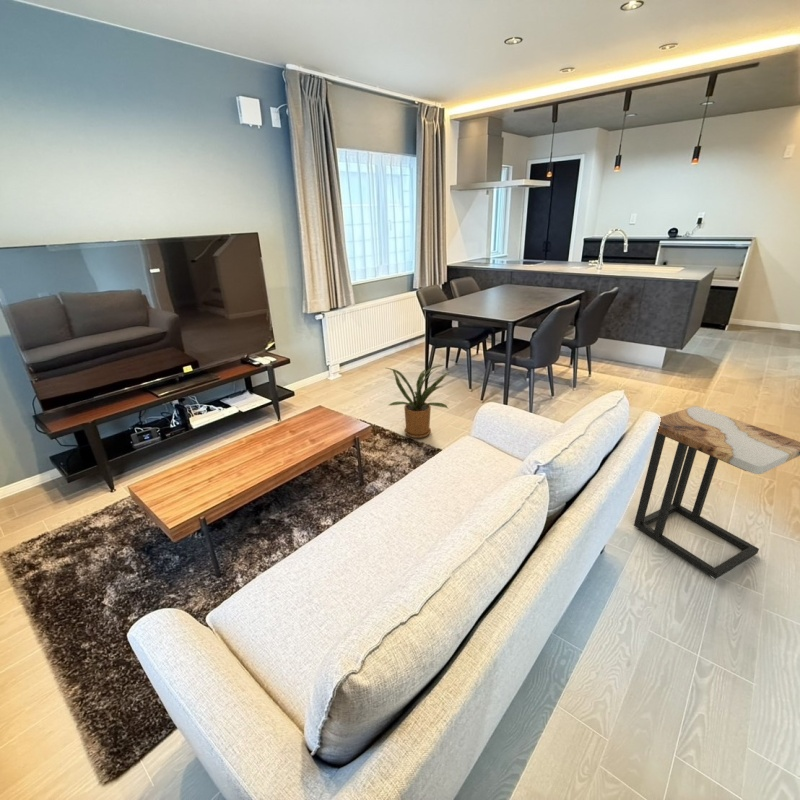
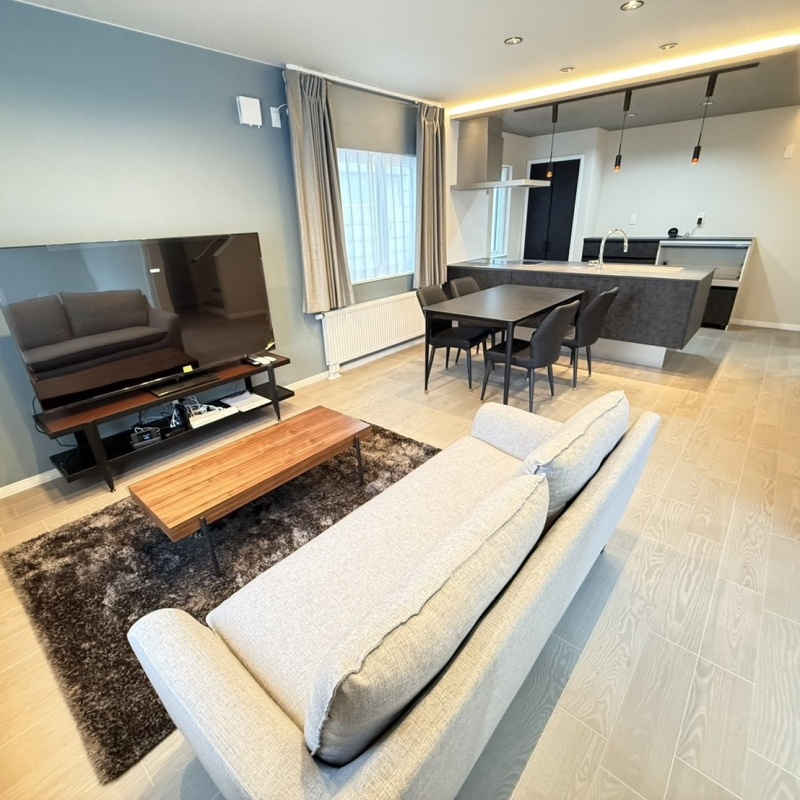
- house plant [386,364,451,439]
- side table [633,406,800,580]
